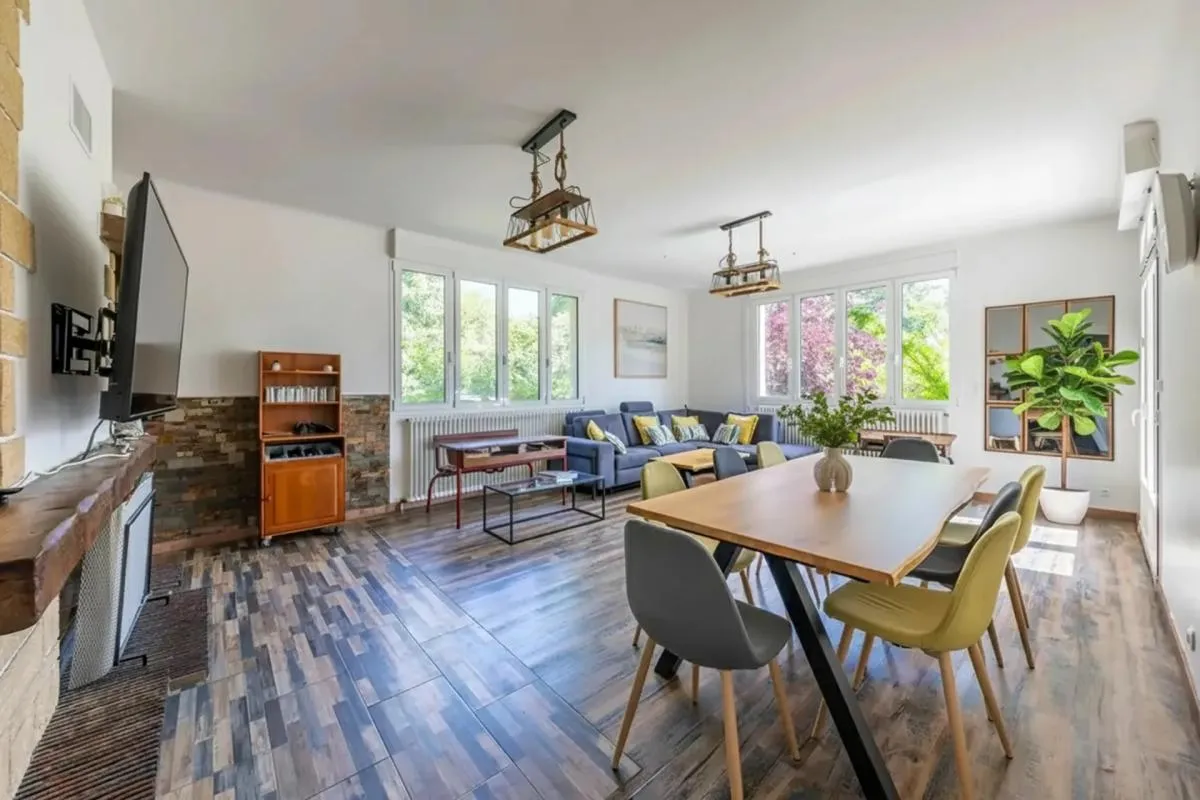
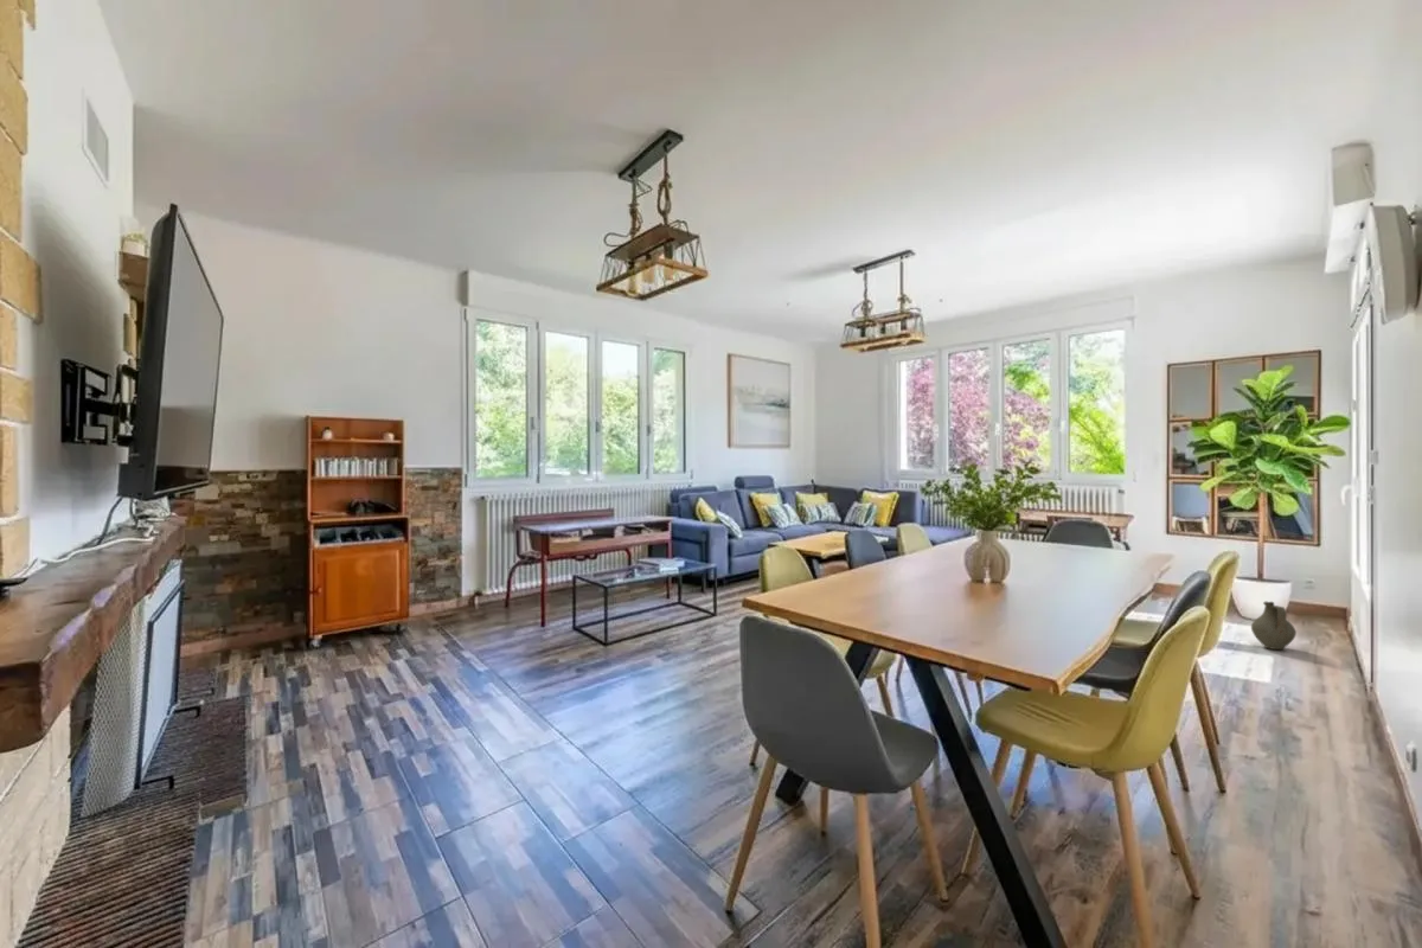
+ ceramic jug [1250,601,1298,651]
